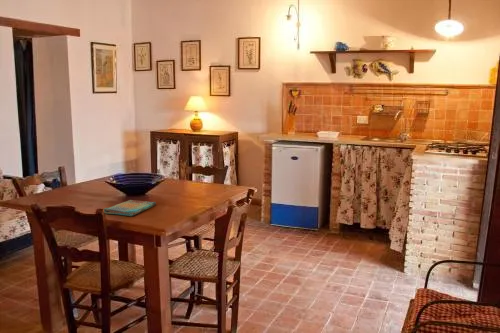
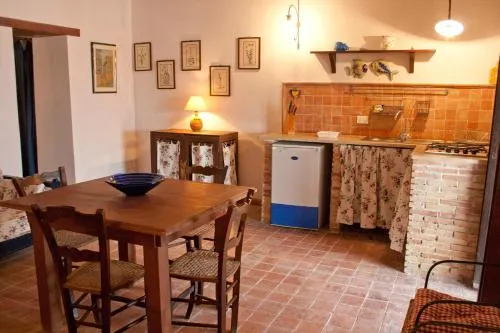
- dish towel [102,199,157,217]
